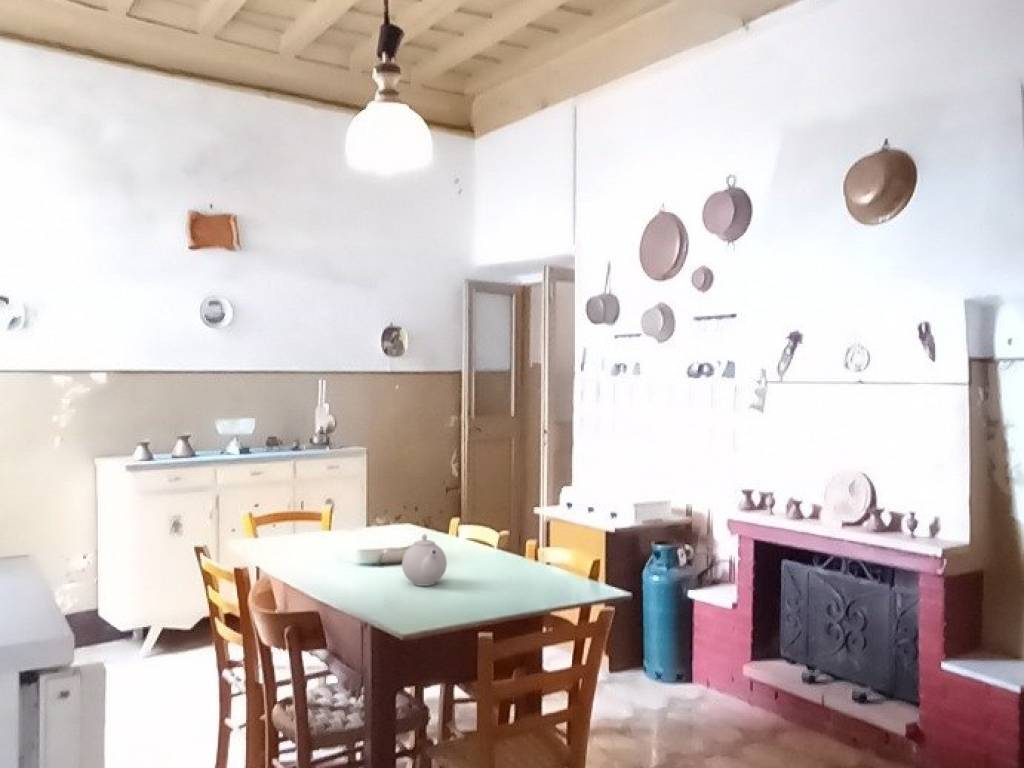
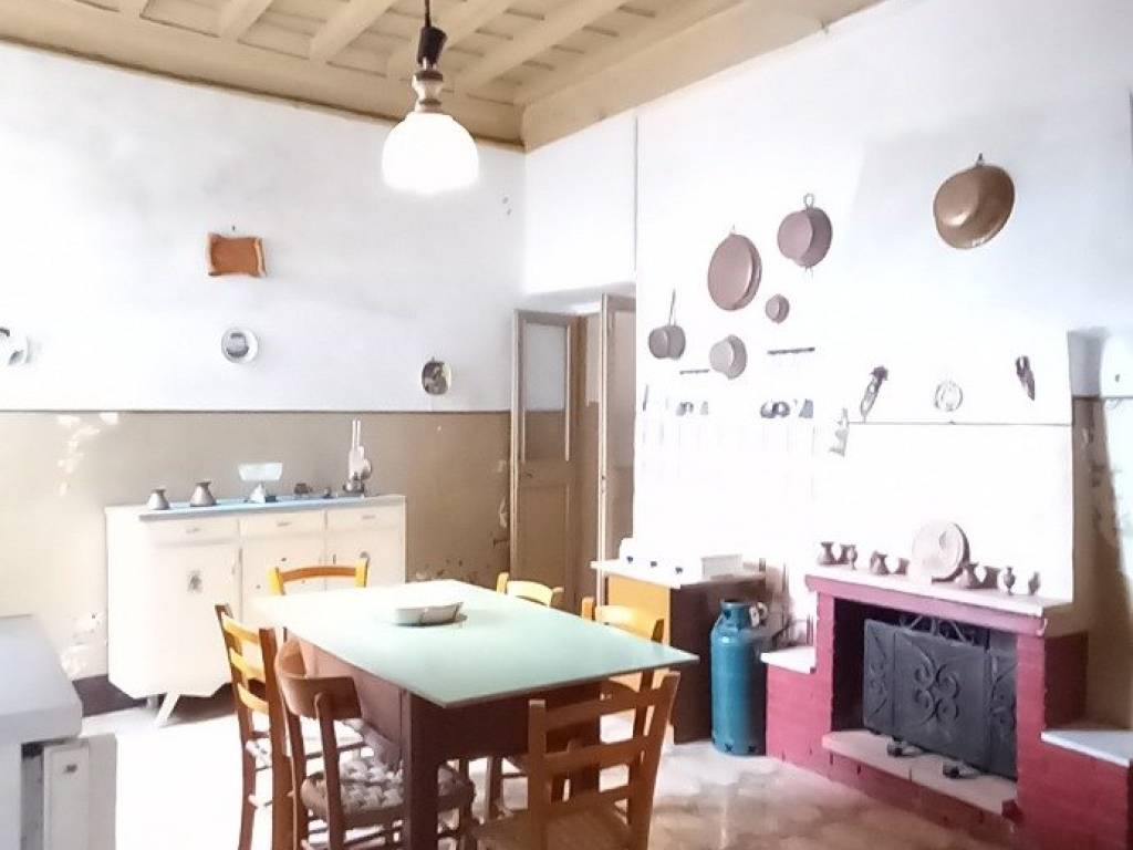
- teapot [401,533,448,587]
